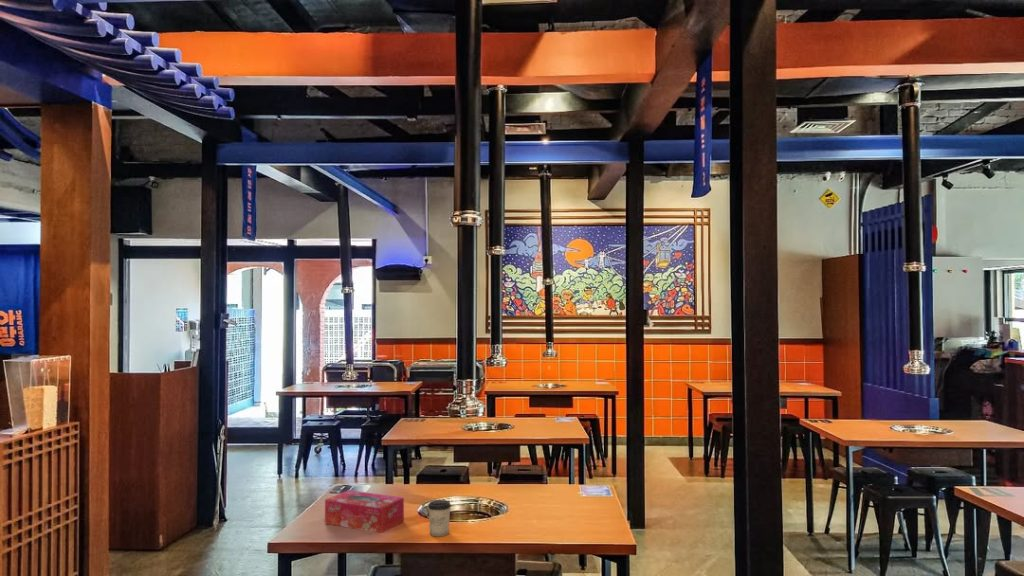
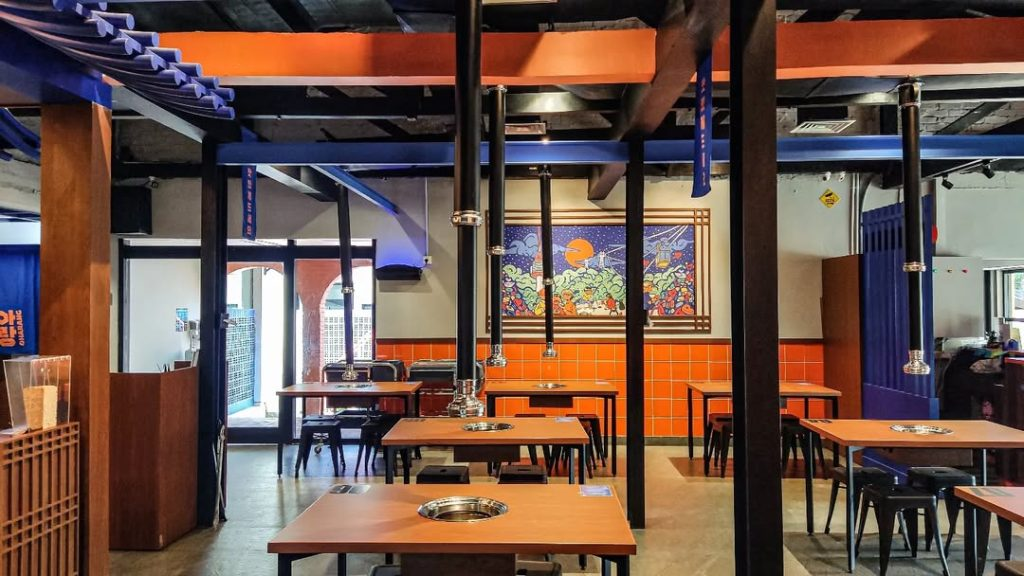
- tissue box [324,489,405,534]
- cup [427,499,452,538]
